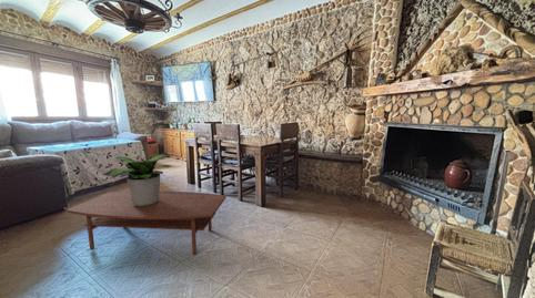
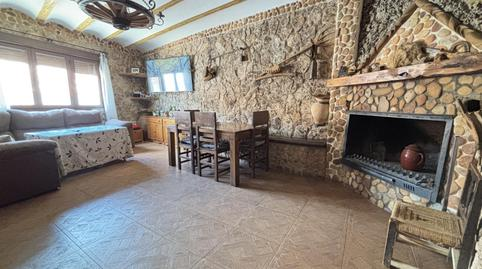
- potted plant [102,153,172,206]
- coffee table [65,191,228,256]
